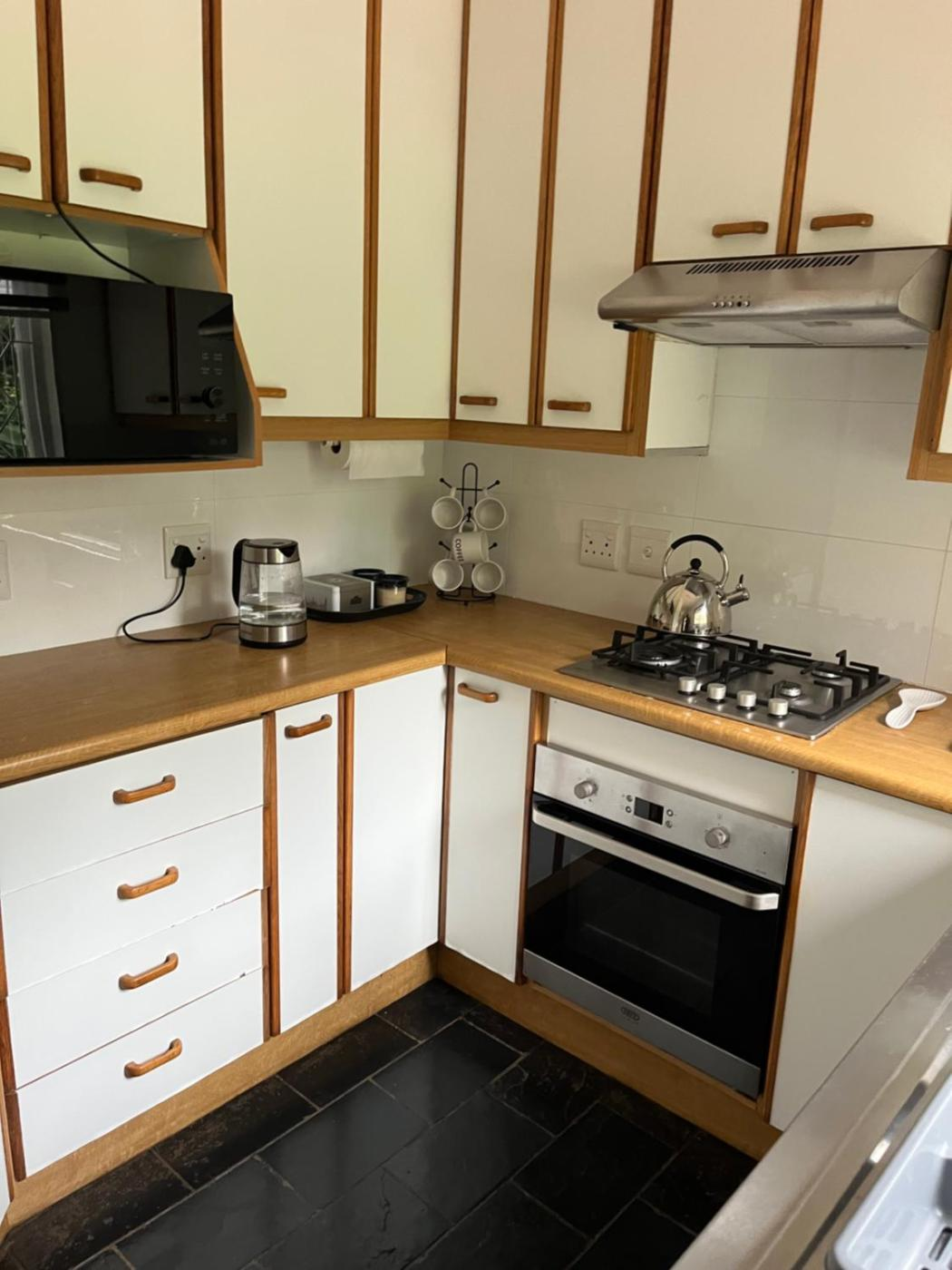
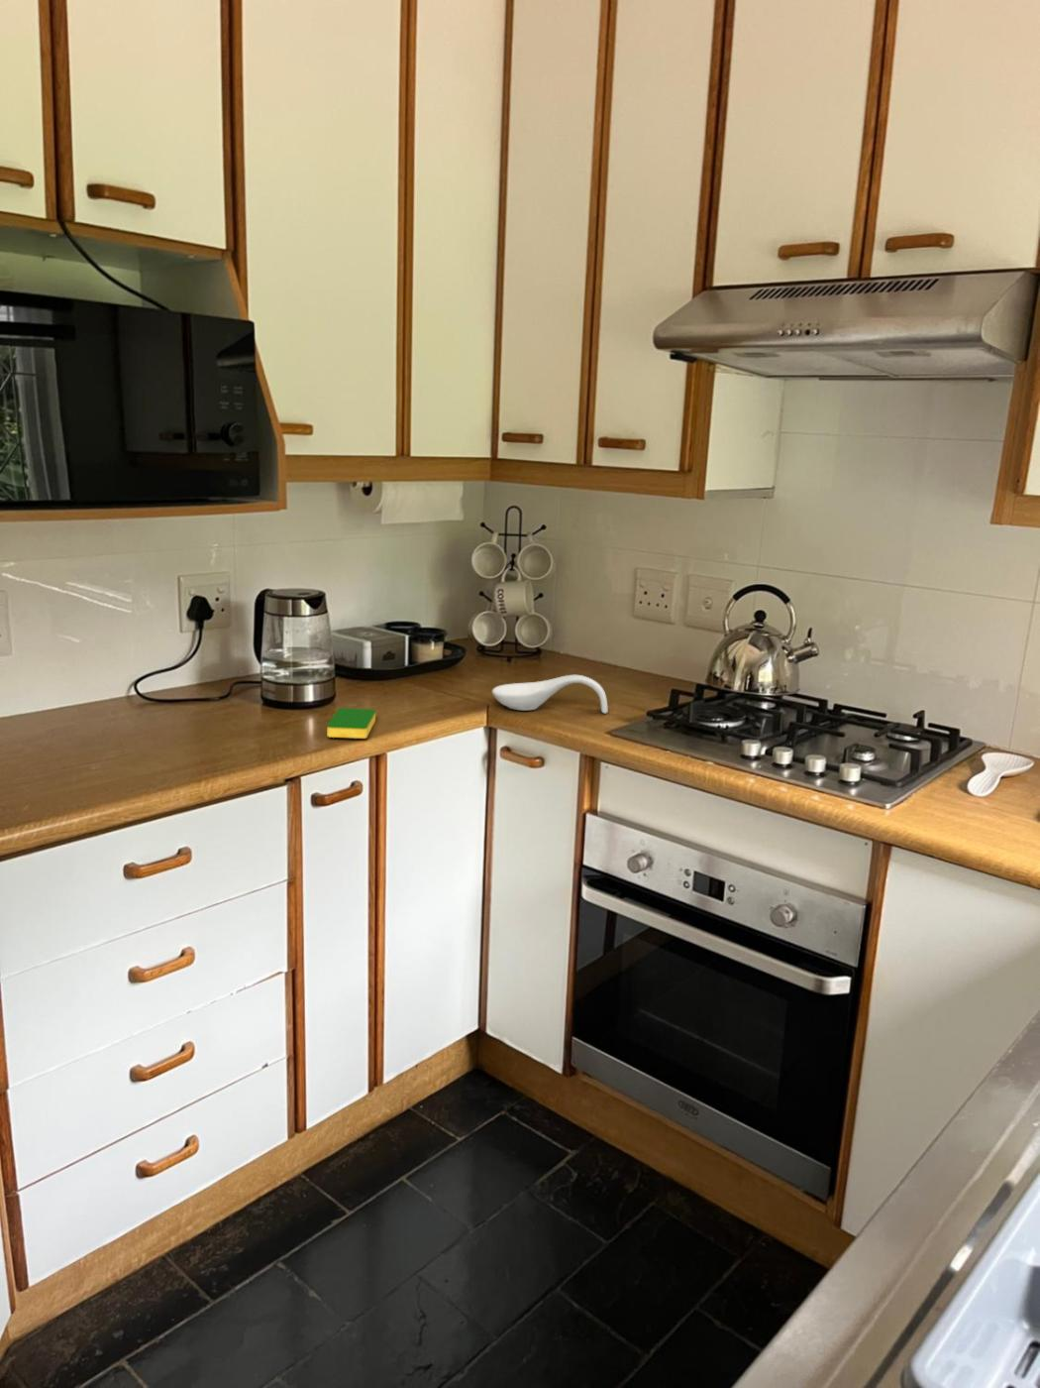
+ spoon rest [492,674,608,715]
+ dish sponge [326,707,377,740]
